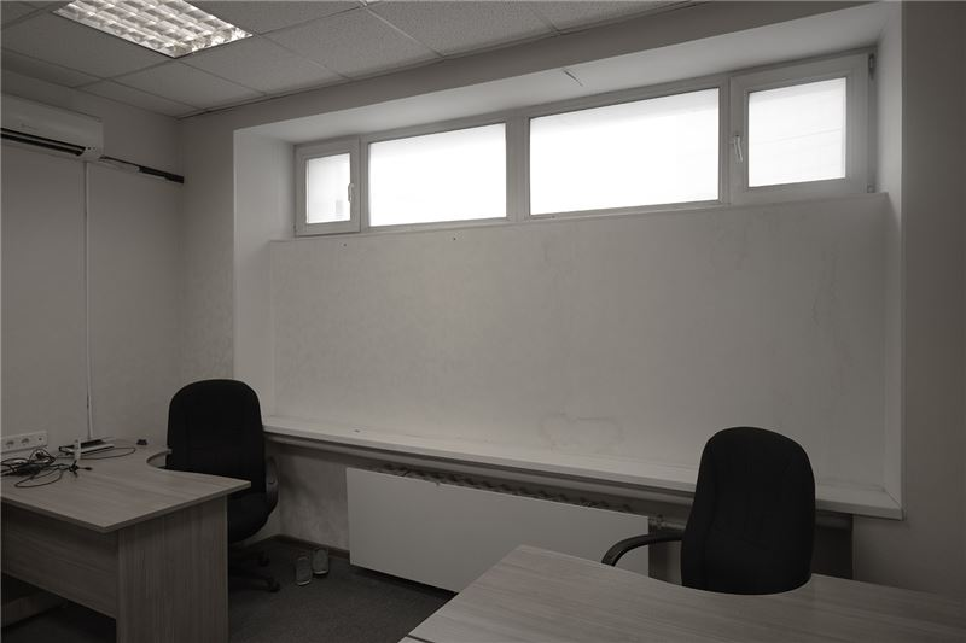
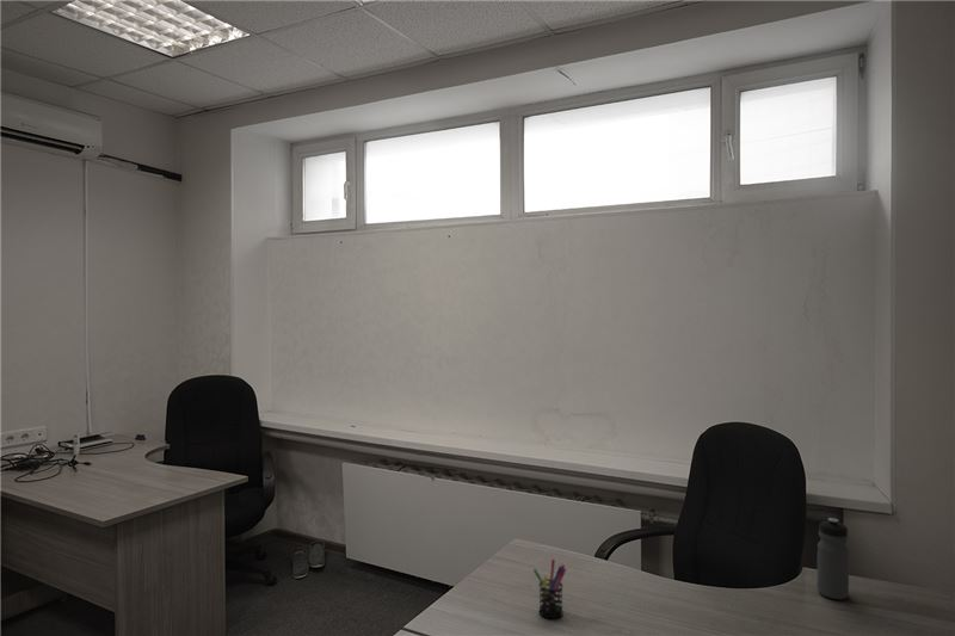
+ water bottle [817,517,850,600]
+ pen holder [532,558,567,619]
